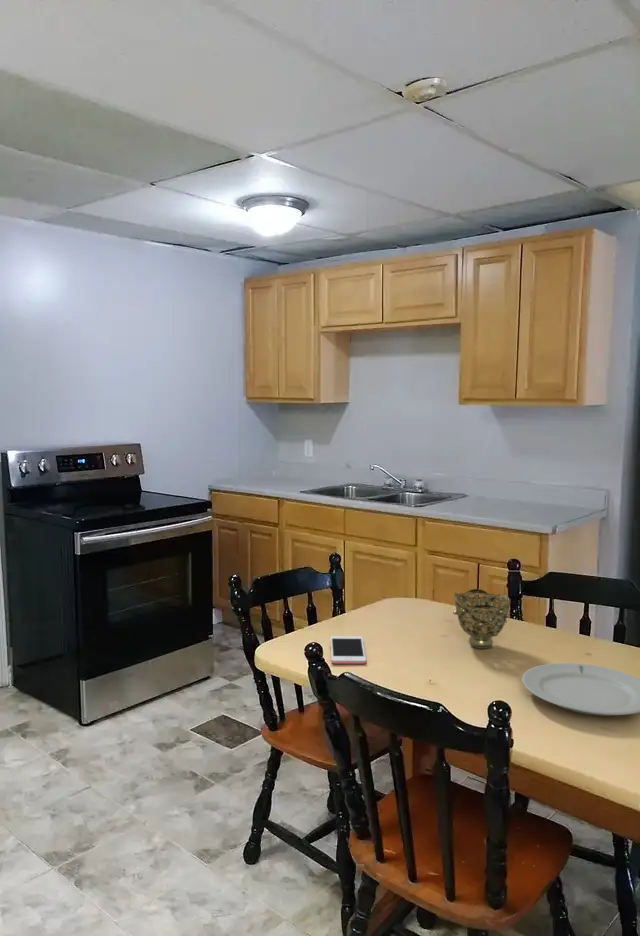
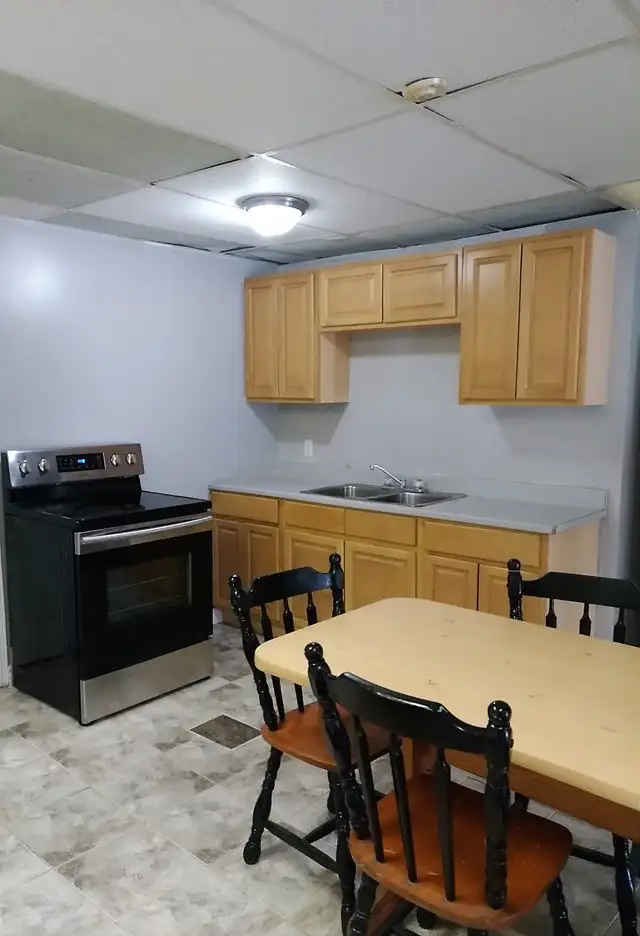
- chinaware [521,662,640,717]
- decorative bowl [452,588,512,650]
- cell phone [330,635,367,665]
